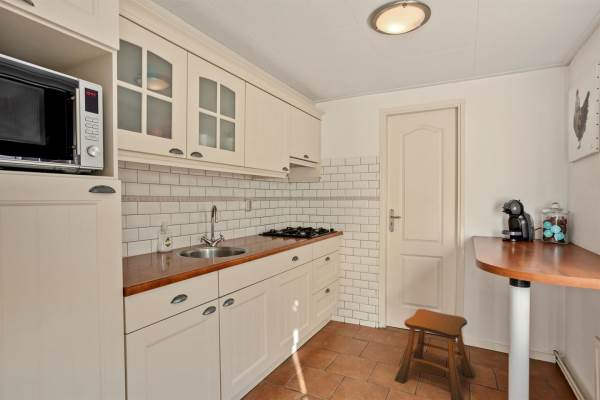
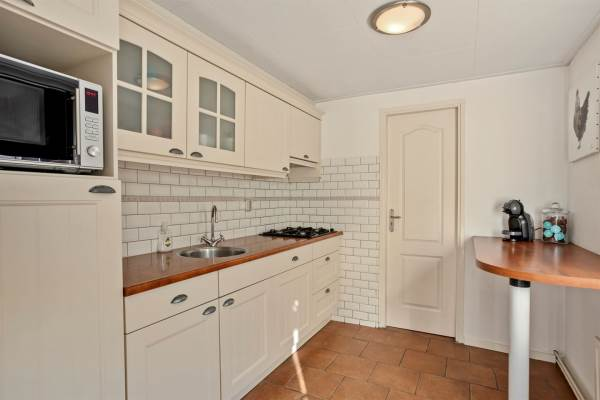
- stool [394,308,476,400]
